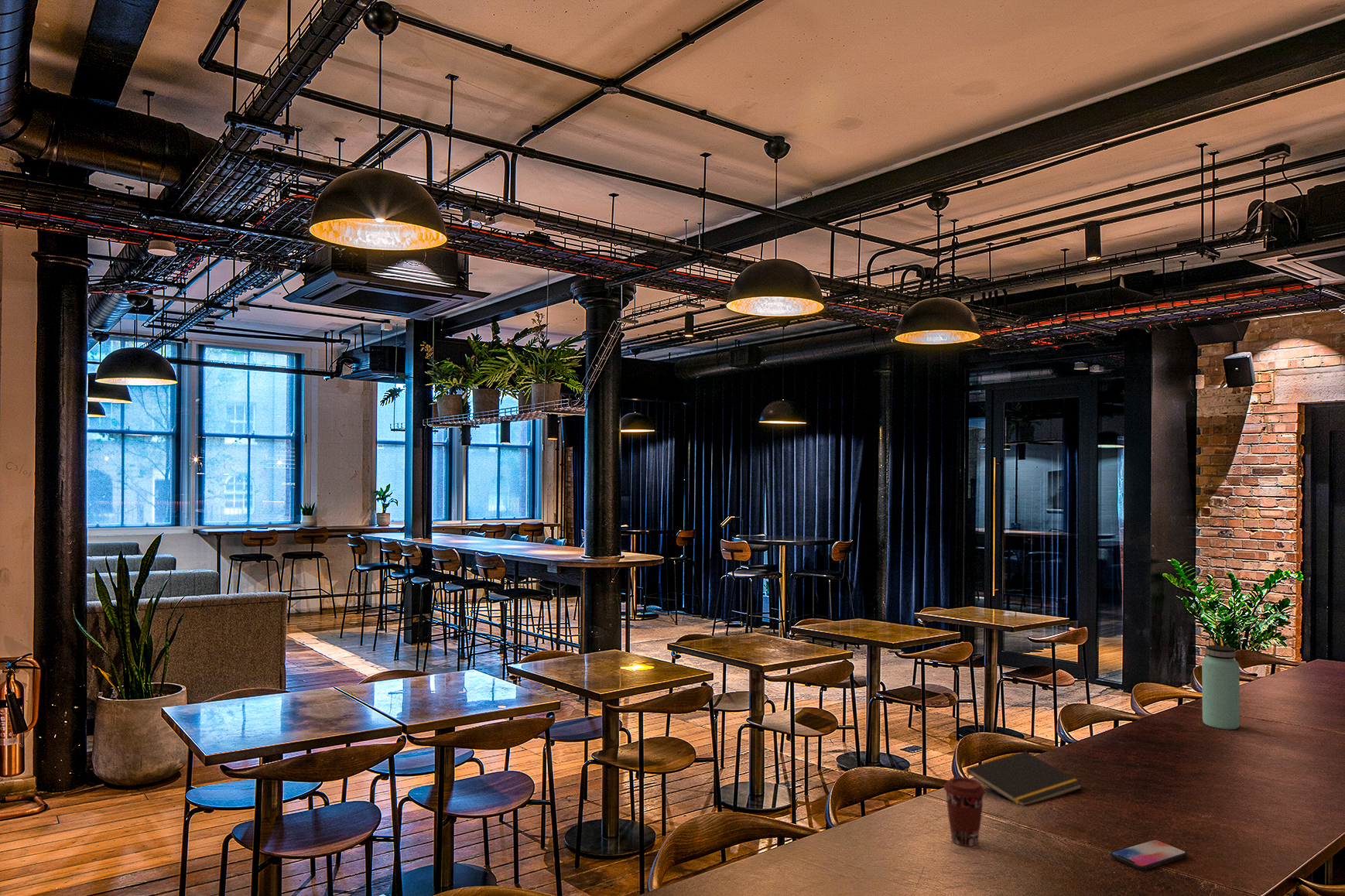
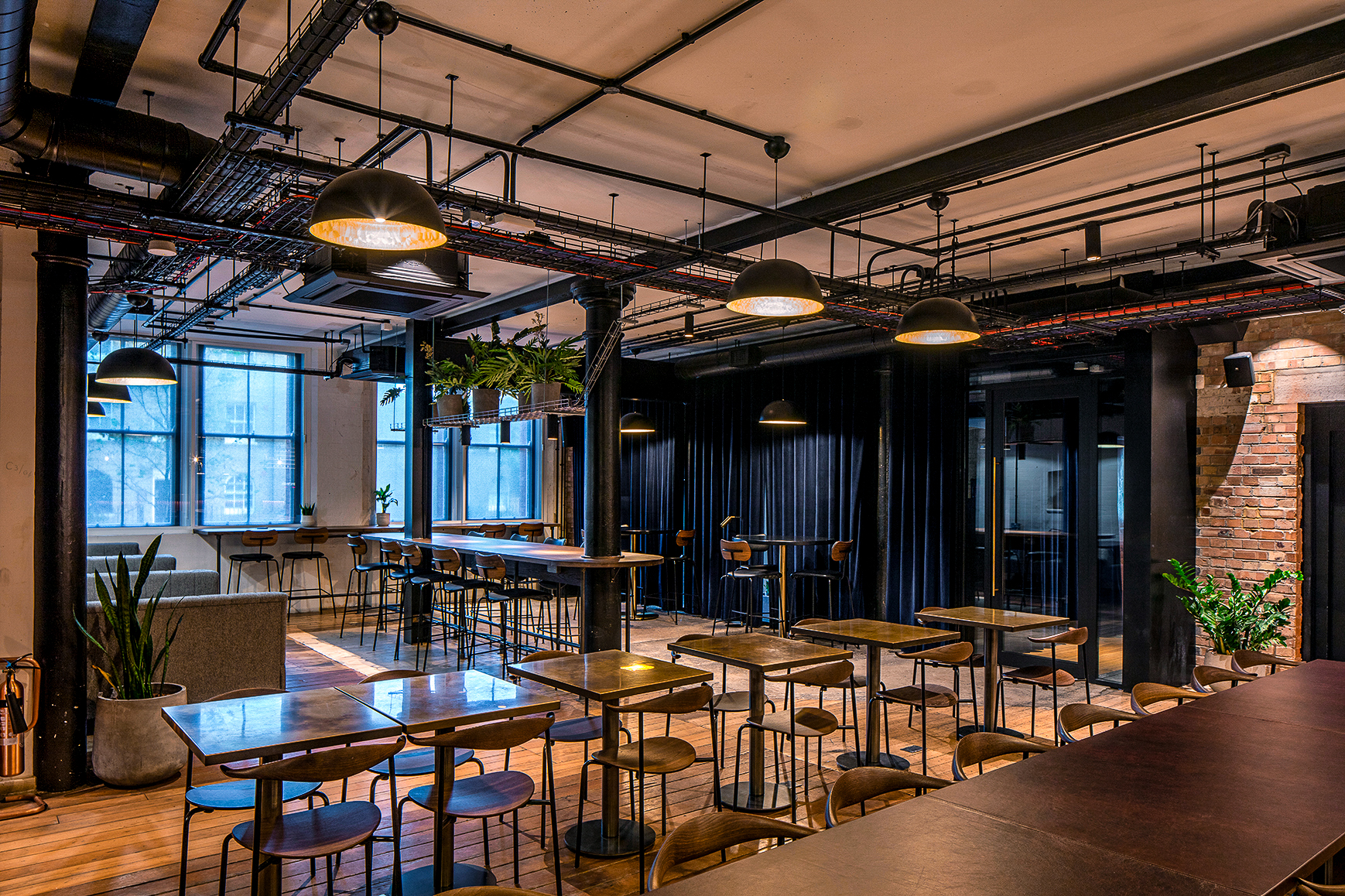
- smartphone [1109,839,1189,870]
- notepad [966,751,1083,806]
- bottle [1201,645,1241,730]
- coffee cup [943,776,987,847]
